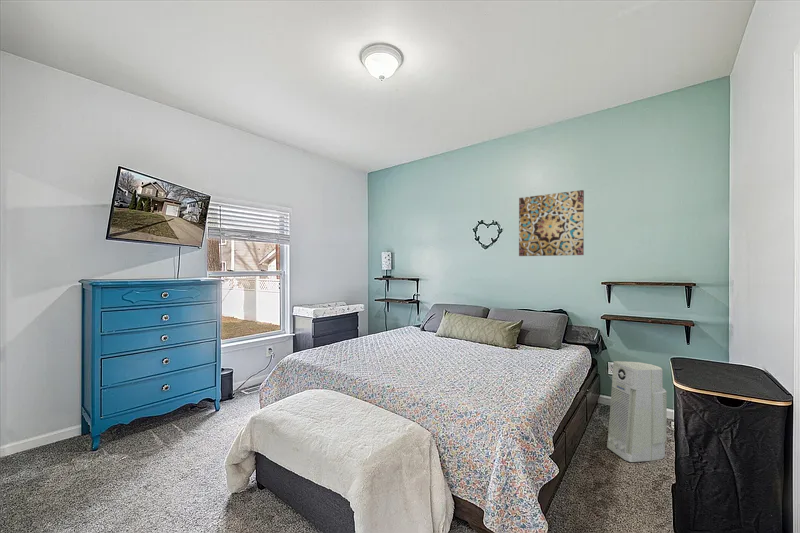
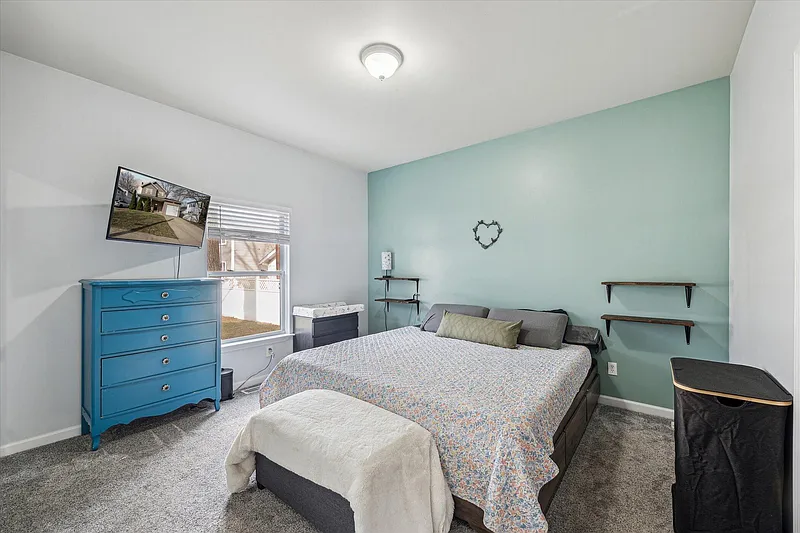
- air purifier [606,360,668,463]
- wall art [518,189,585,257]
